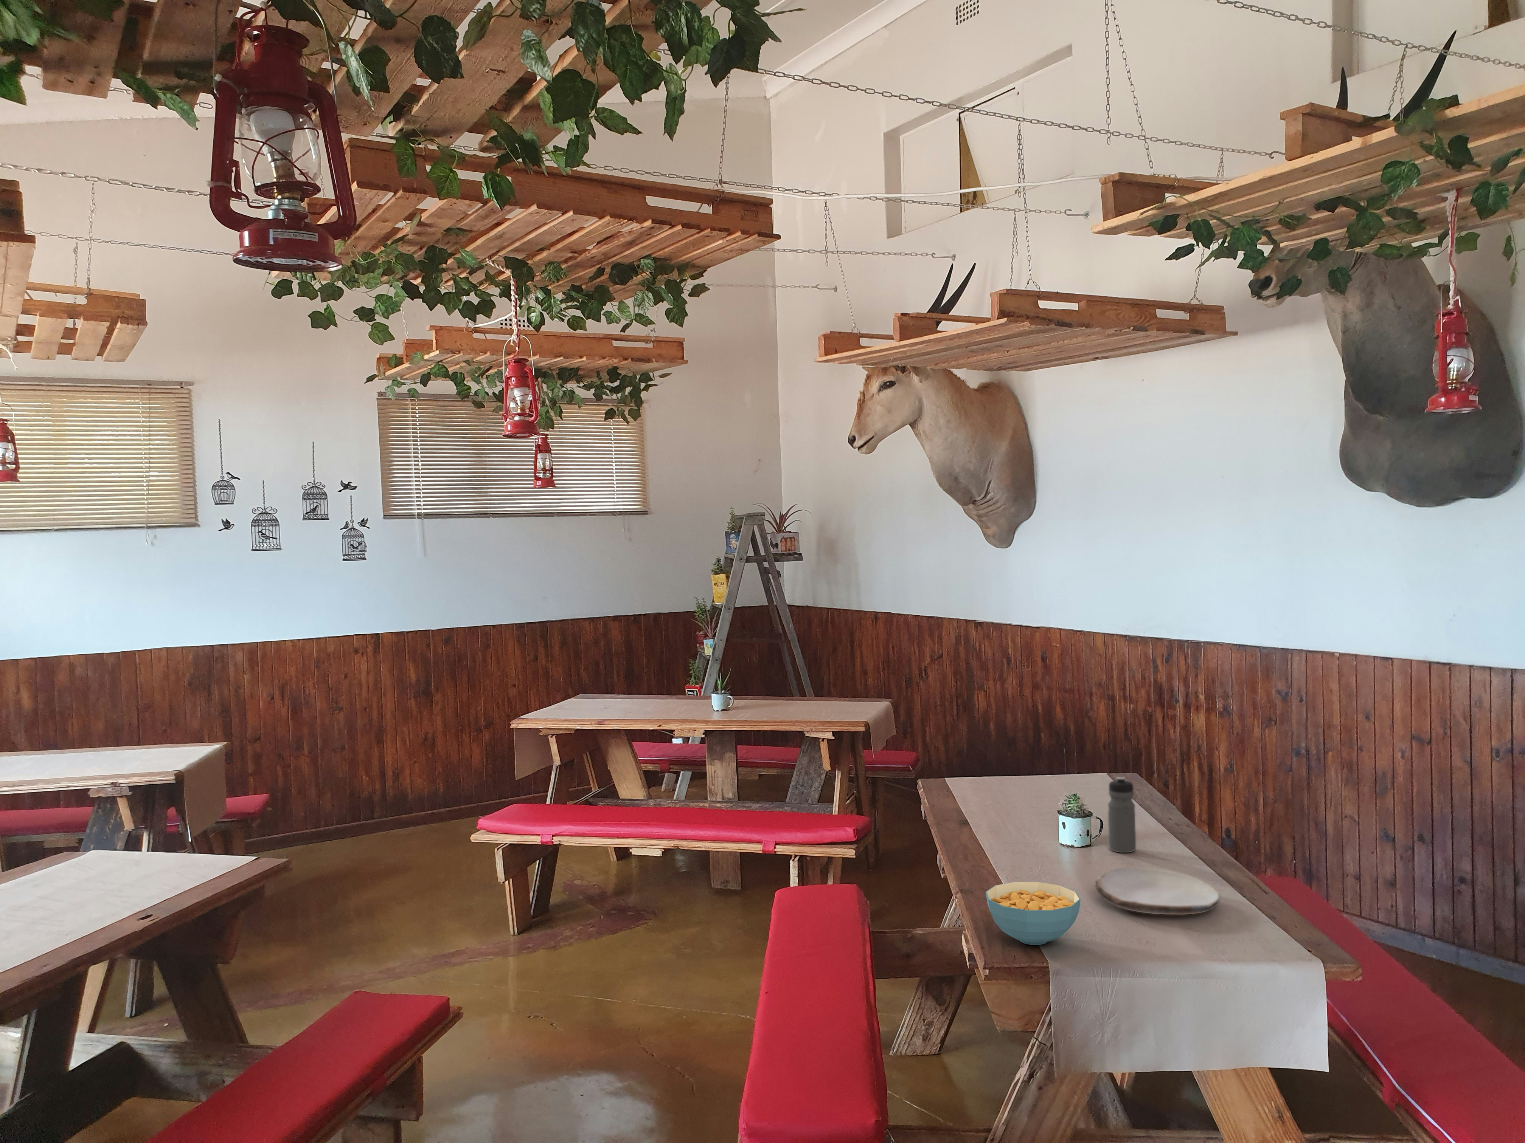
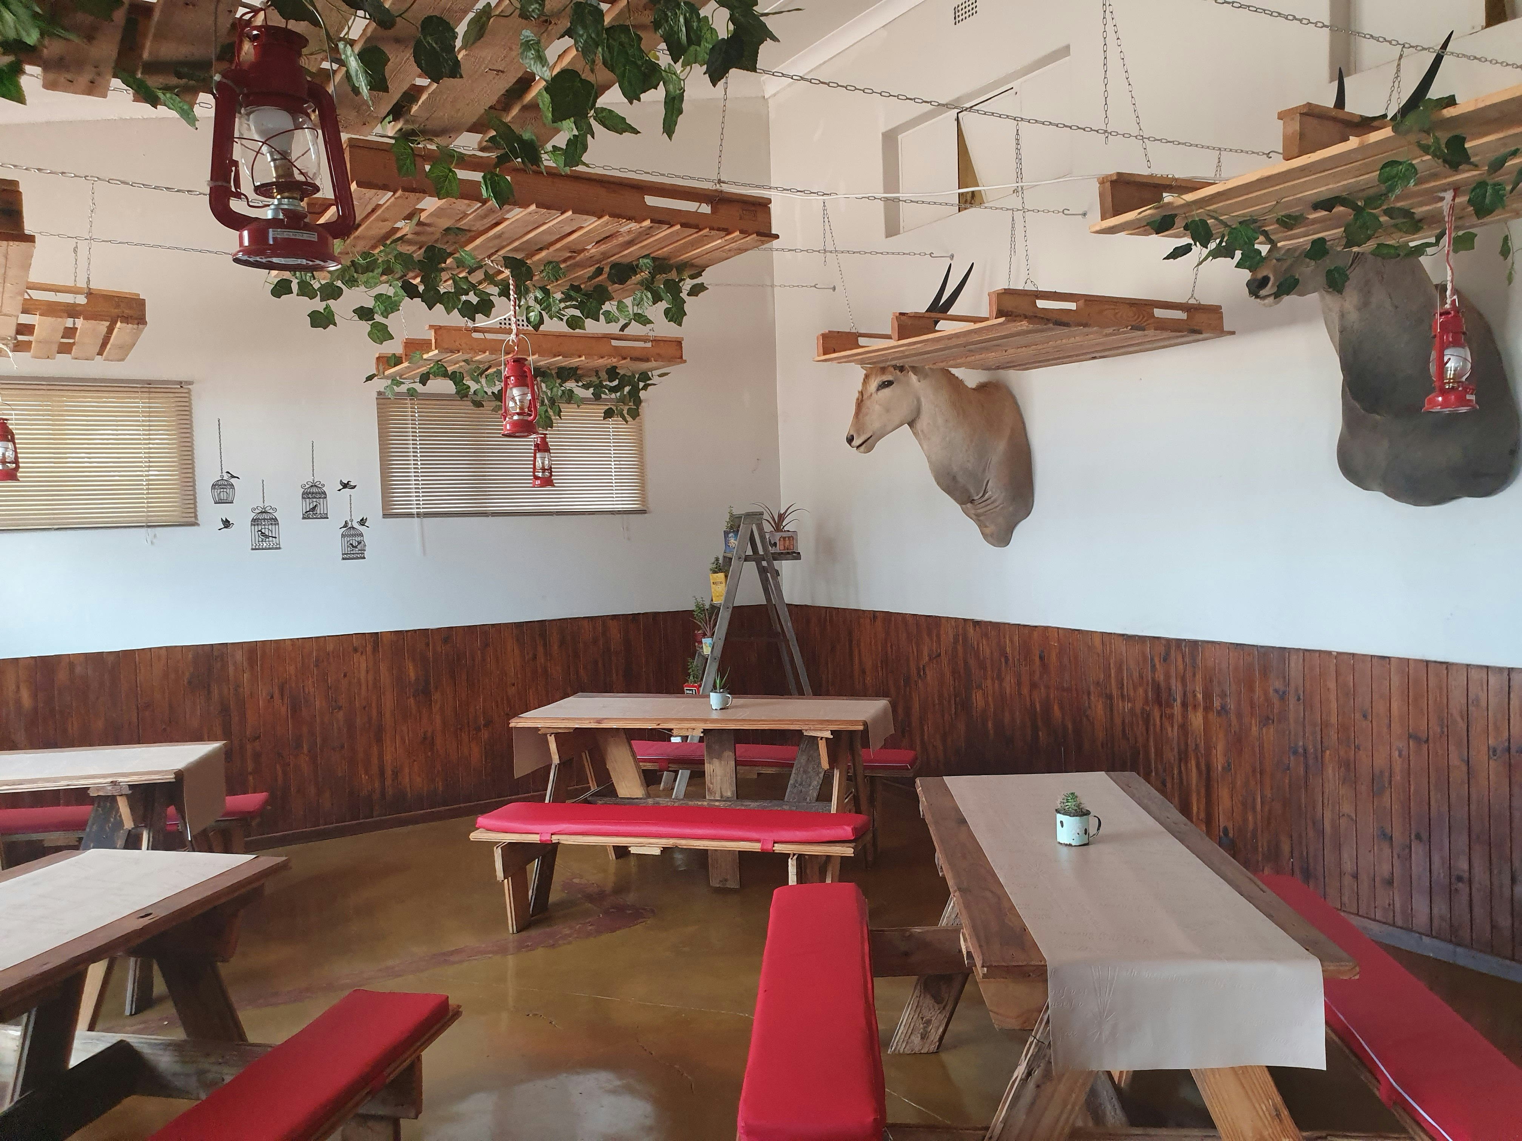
- cereal bowl [986,881,1081,945]
- water bottle [1107,777,1136,854]
- plate [1095,867,1221,915]
